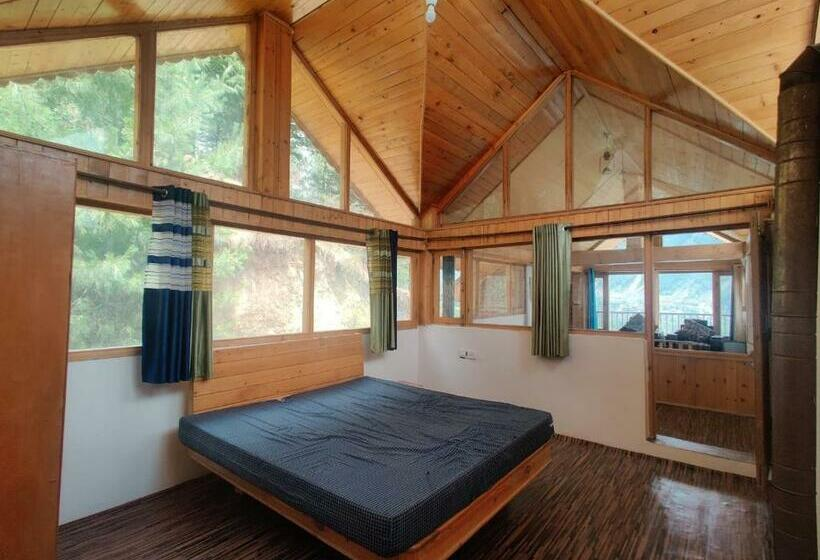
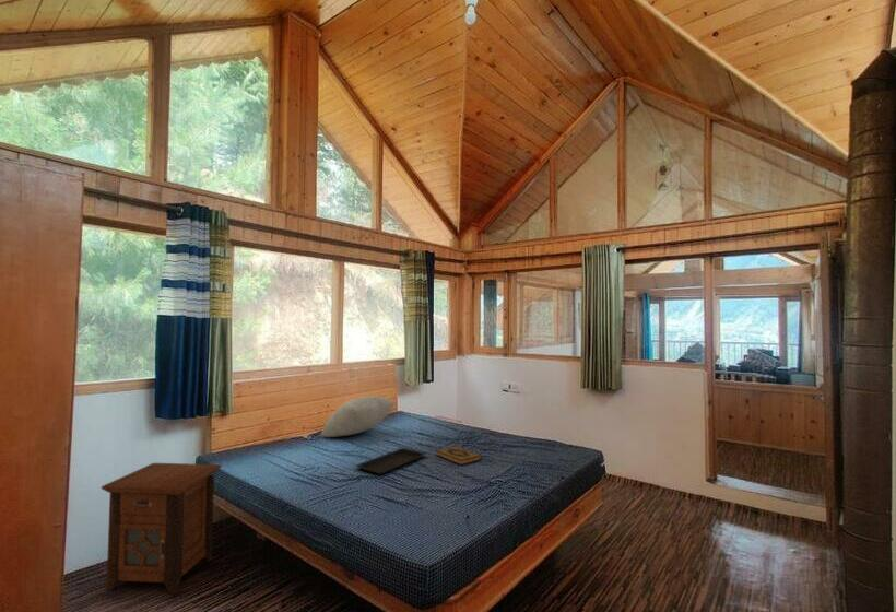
+ serving tray [354,447,427,475]
+ nightstand [101,462,223,596]
+ pillow [319,395,396,438]
+ hardback book [435,446,483,467]
